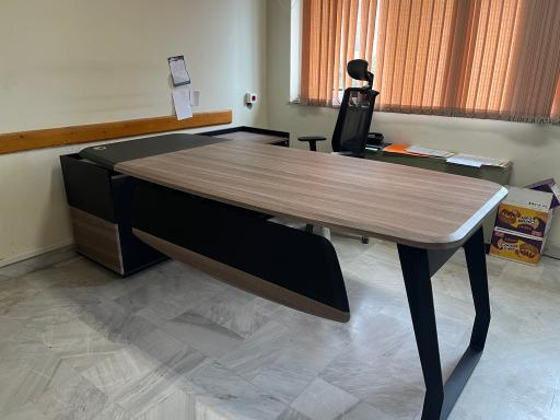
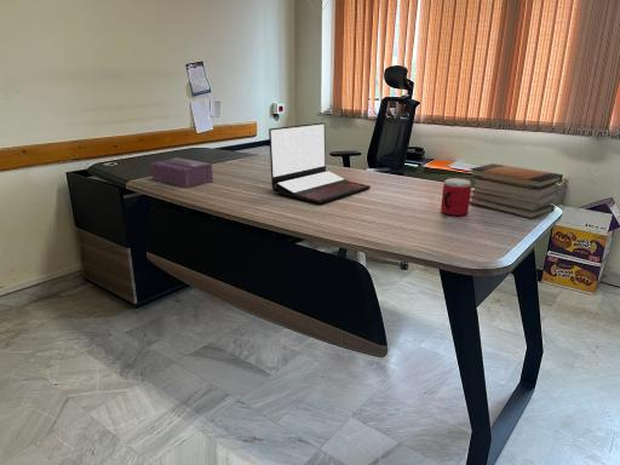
+ tissue box [149,156,214,189]
+ laptop [268,122,372,205]
+ book stack [467,162,564,220]
+ mug [440,177,472,217]
